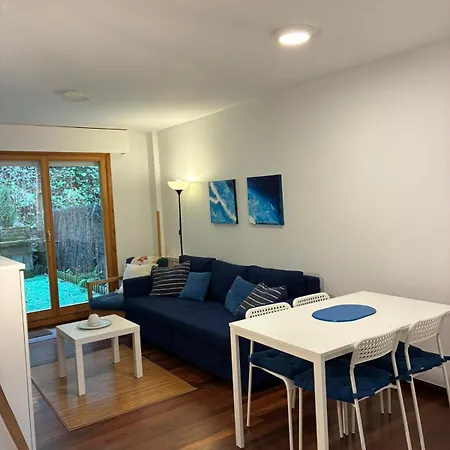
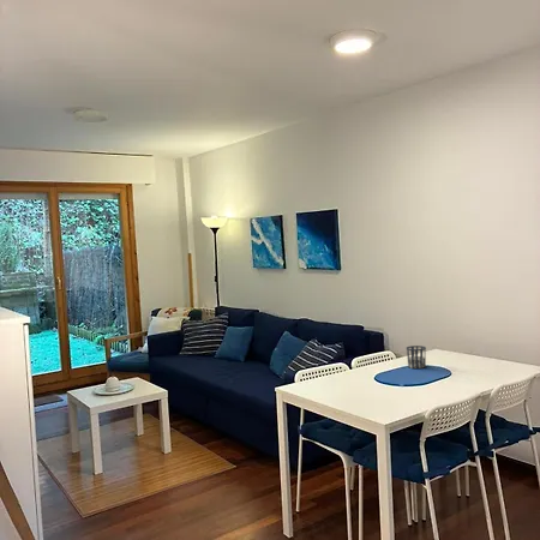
+ cup [406,344,427,370]
